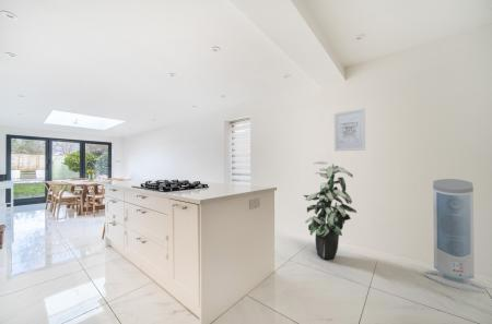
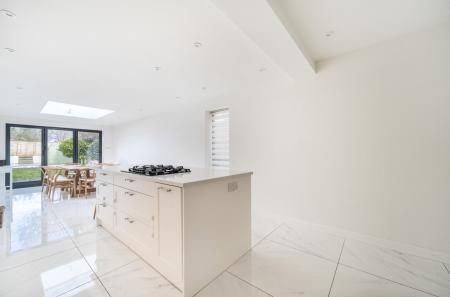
- air purifier [424,178,487,295]
- wall art [333,107,366,153]
- indoor plant [302,160,358,260]
